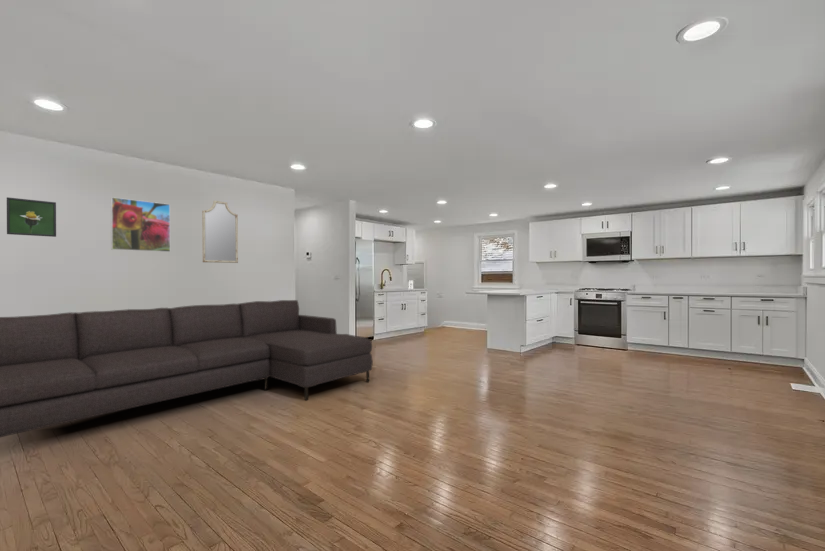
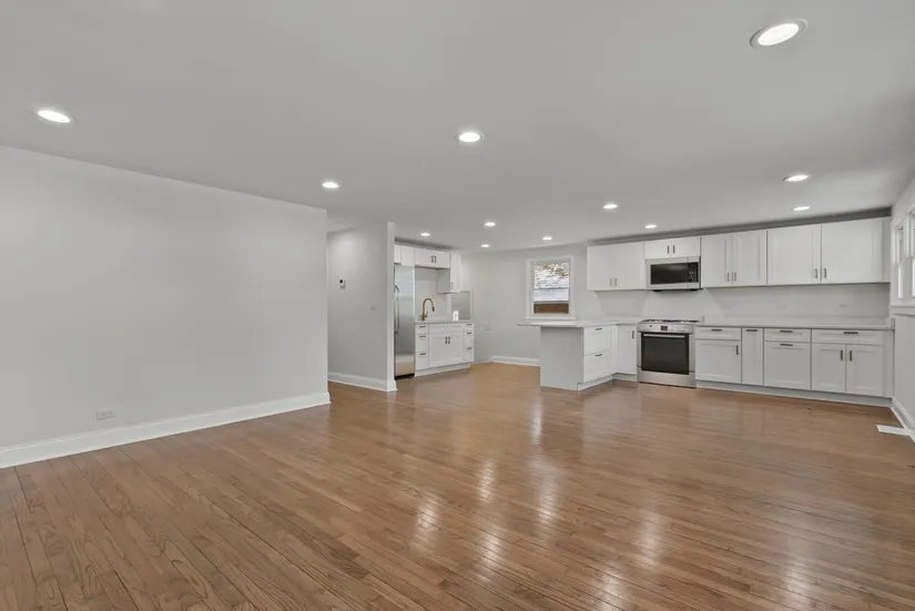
- sofa [0,299,374,438]
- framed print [6,196,57,238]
- home mirror [201,200,239,264]
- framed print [110,196,171,253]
